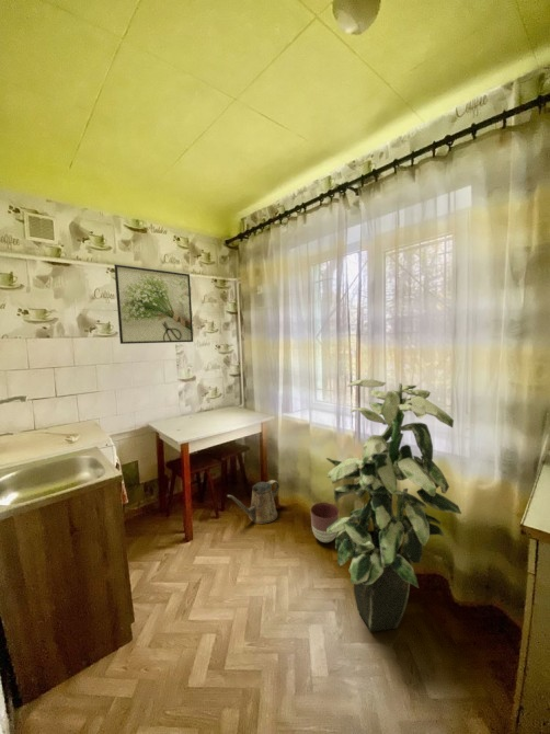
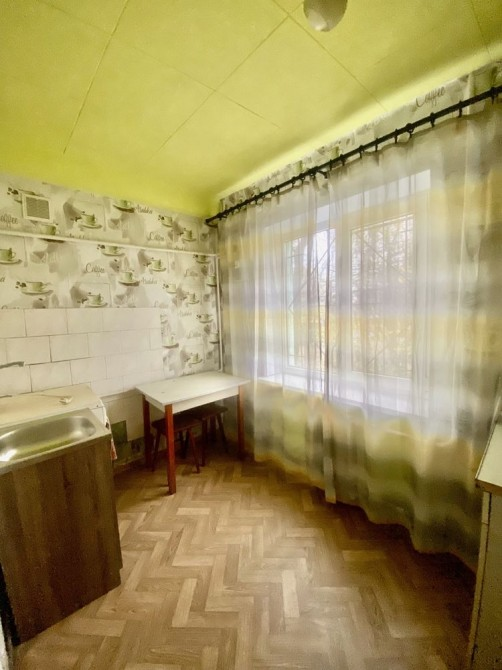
- planter [310,502,340,543]
- indoor plant [325,378,462,633]
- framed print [113,263,194,345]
- watering can [226,479,280,525]
